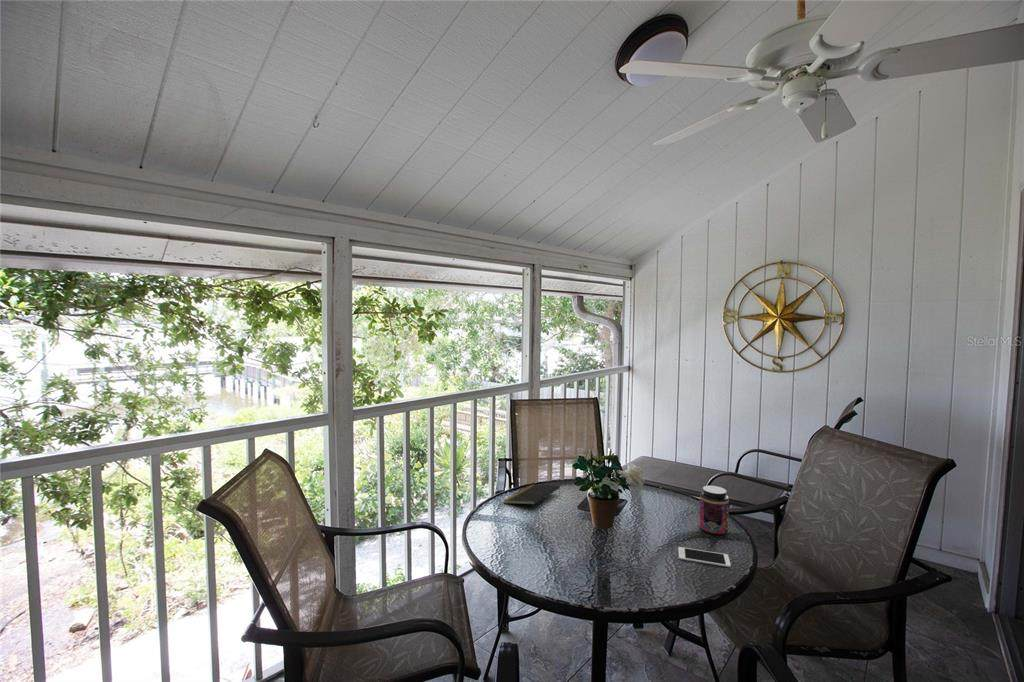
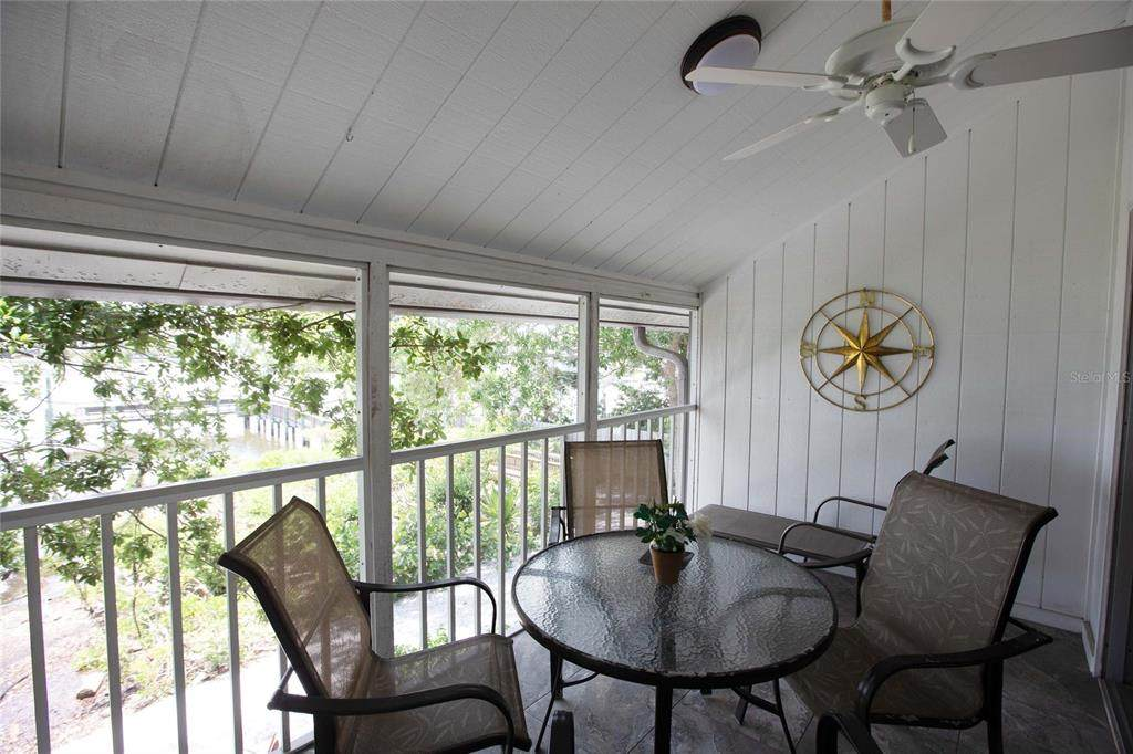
- cell phone [677,546,732,568]
- notepad [502,484,561,506]
- jar [699,485,730,536]
